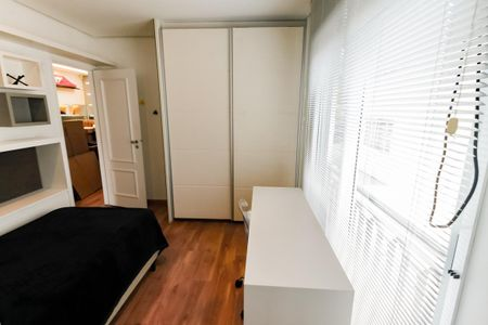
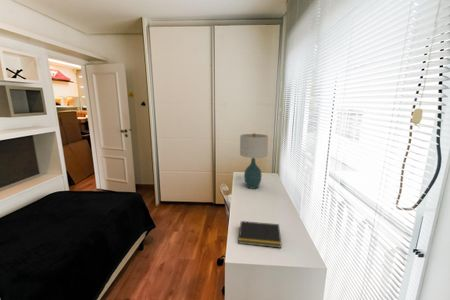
+ table lamp [239,132,269,190]
+ notepad [238,220,283,249]
